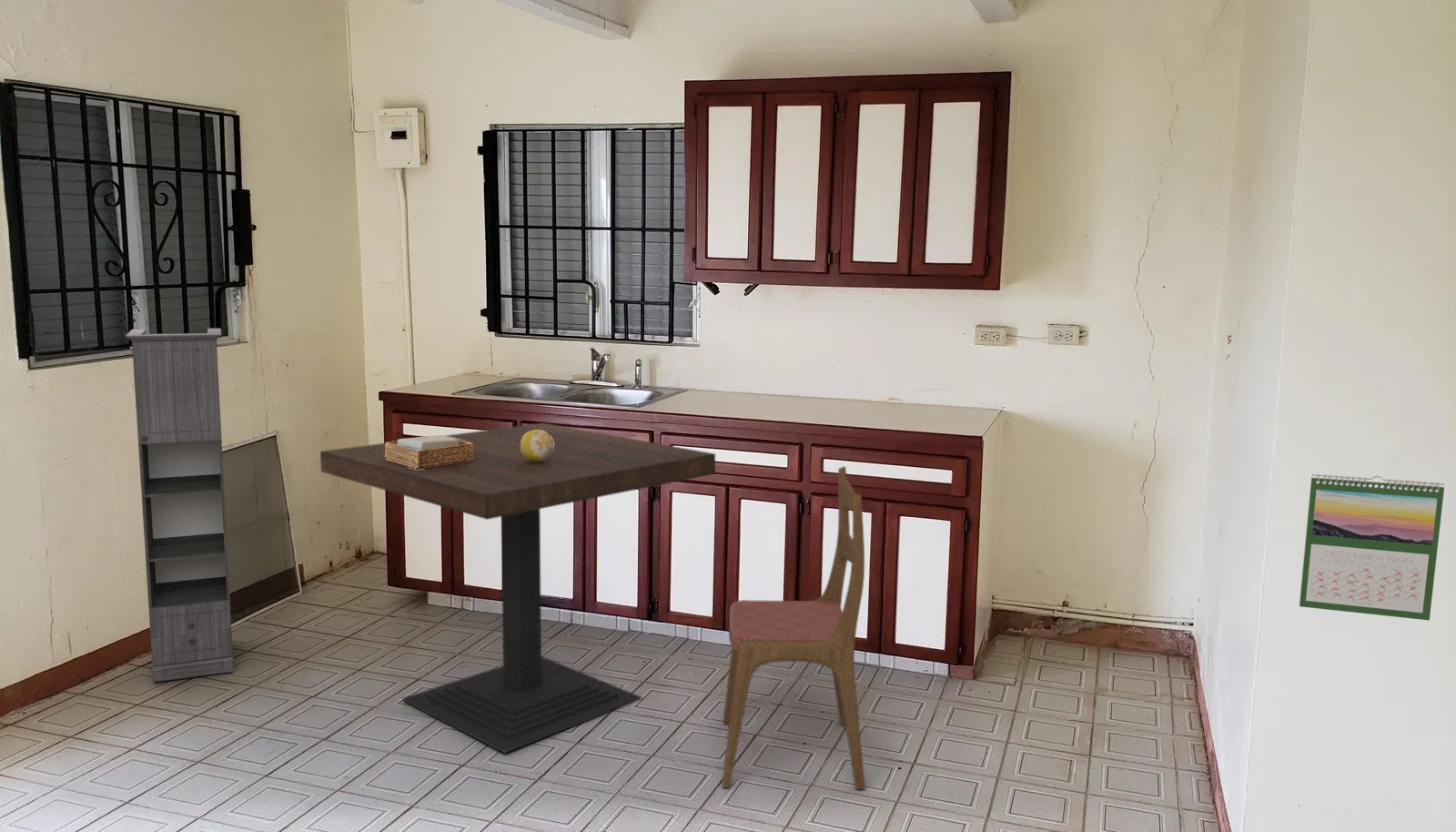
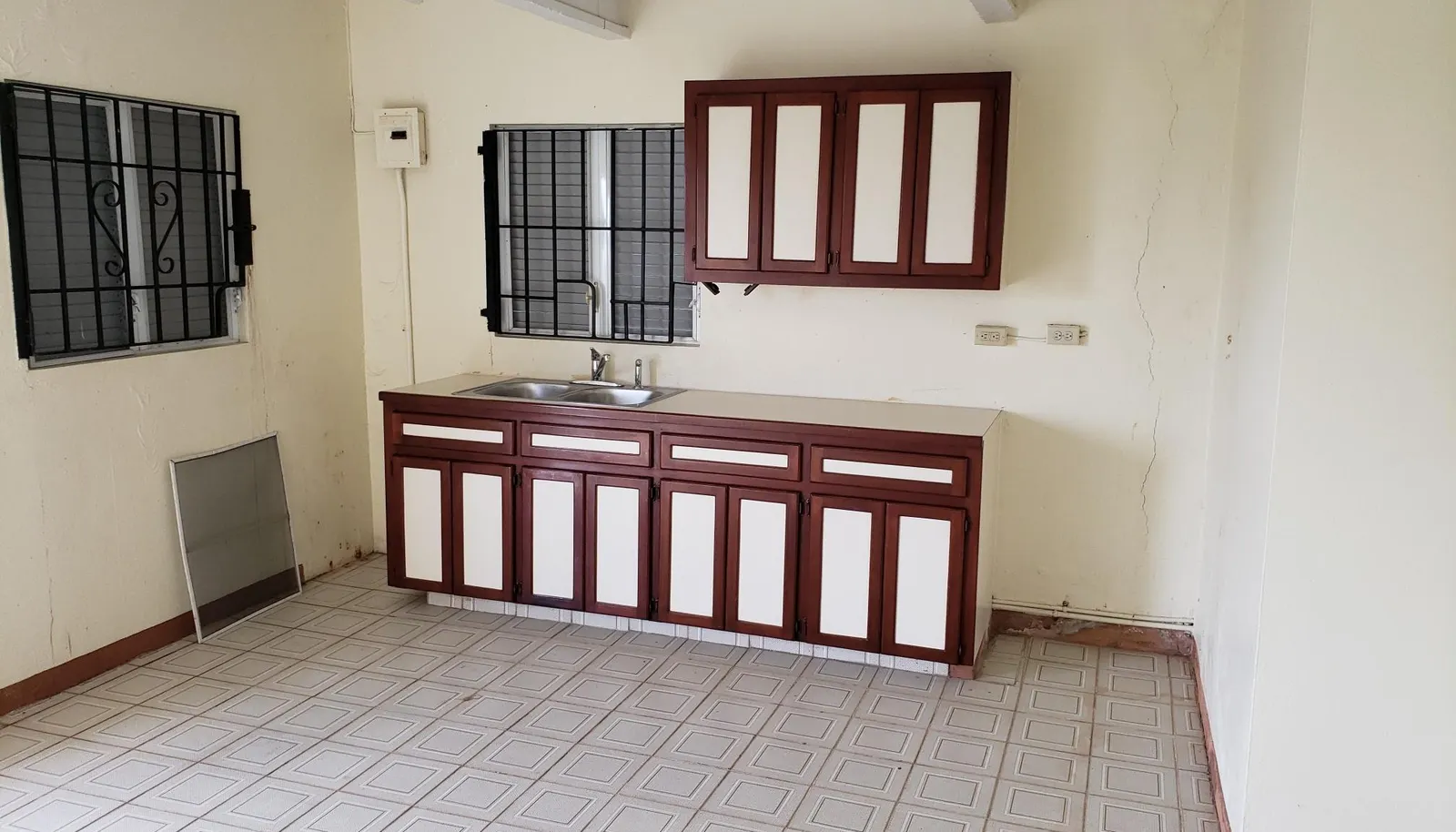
- fruit [521,430,554,462]
- calendar [1299,473,1445,622]
- napkin holder [385,434,474,470]
- dining table [319,422,716,754]
- storage cabinet [125,328,235,683]
- dining chair [721,465,866,790]
